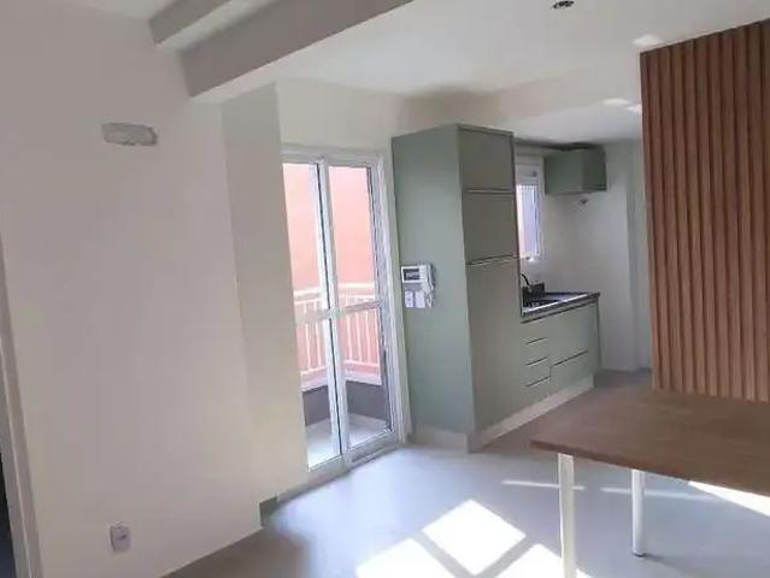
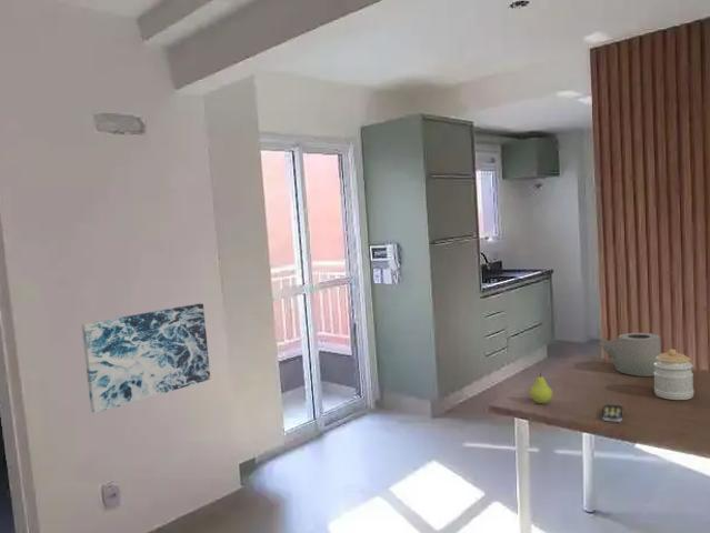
+ jar [653,348,694,401]
+ toilet paper roll [597,332,662,378]
+ fruit [529,372,553,404]
+ remote control [601,403,624,423]
+ wall art [80,302,211,414]
